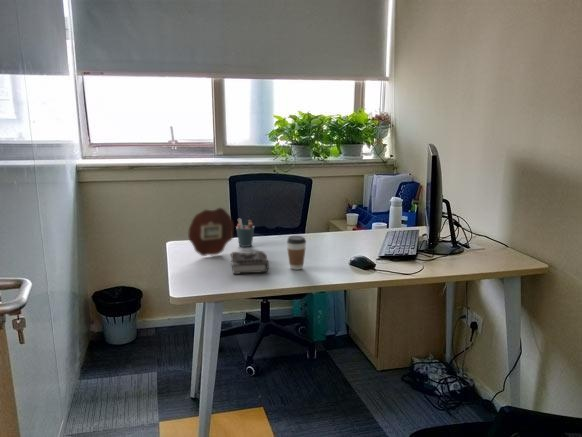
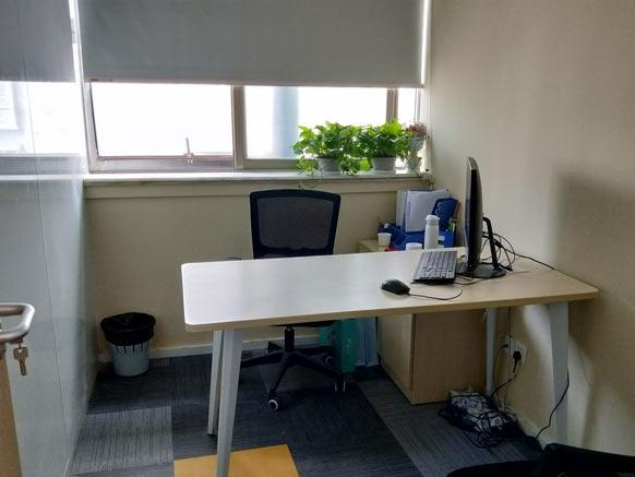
- book [229,250,270,275]
- picture frame [187,207,235,257]
- coffee cup [286,235,307,271]
- pen holder [235,218,255,248]
